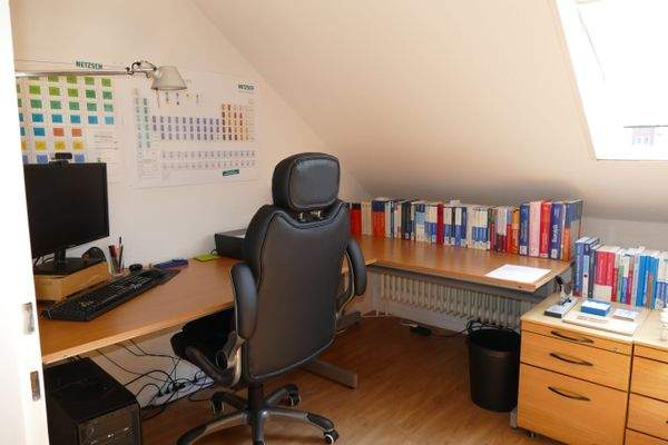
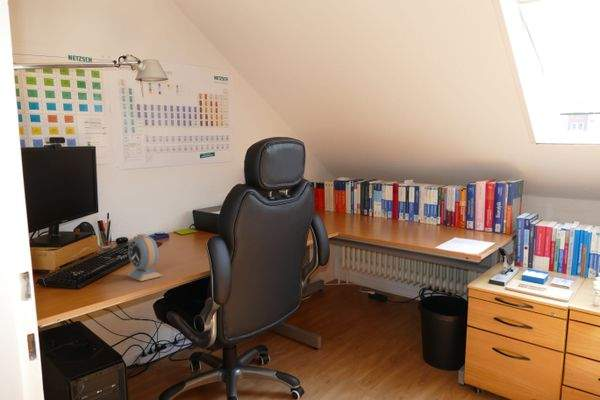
+ alarm clock [126,233,164,282]
